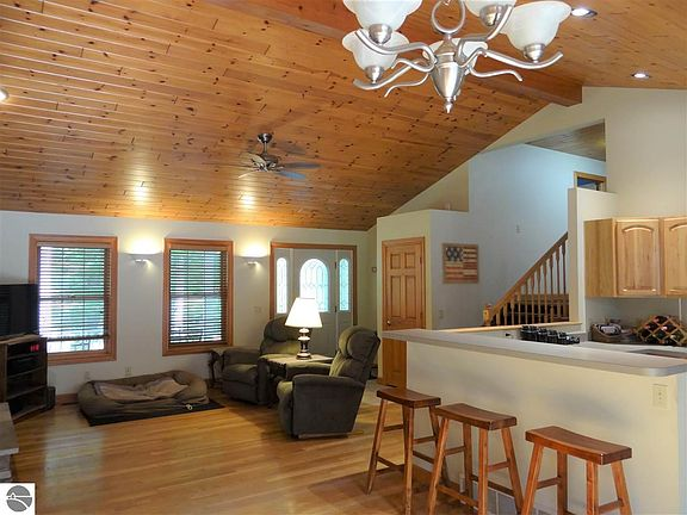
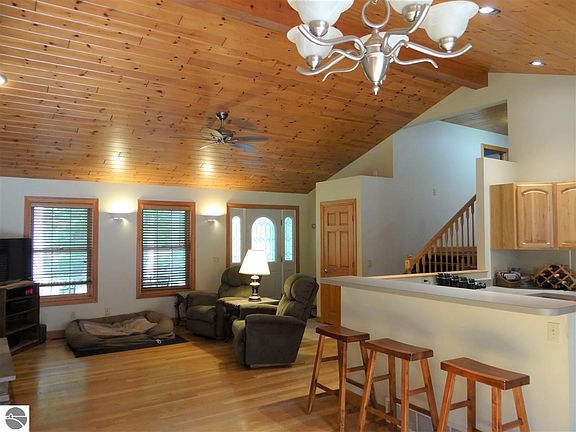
- wall art [441,242,481,285]
